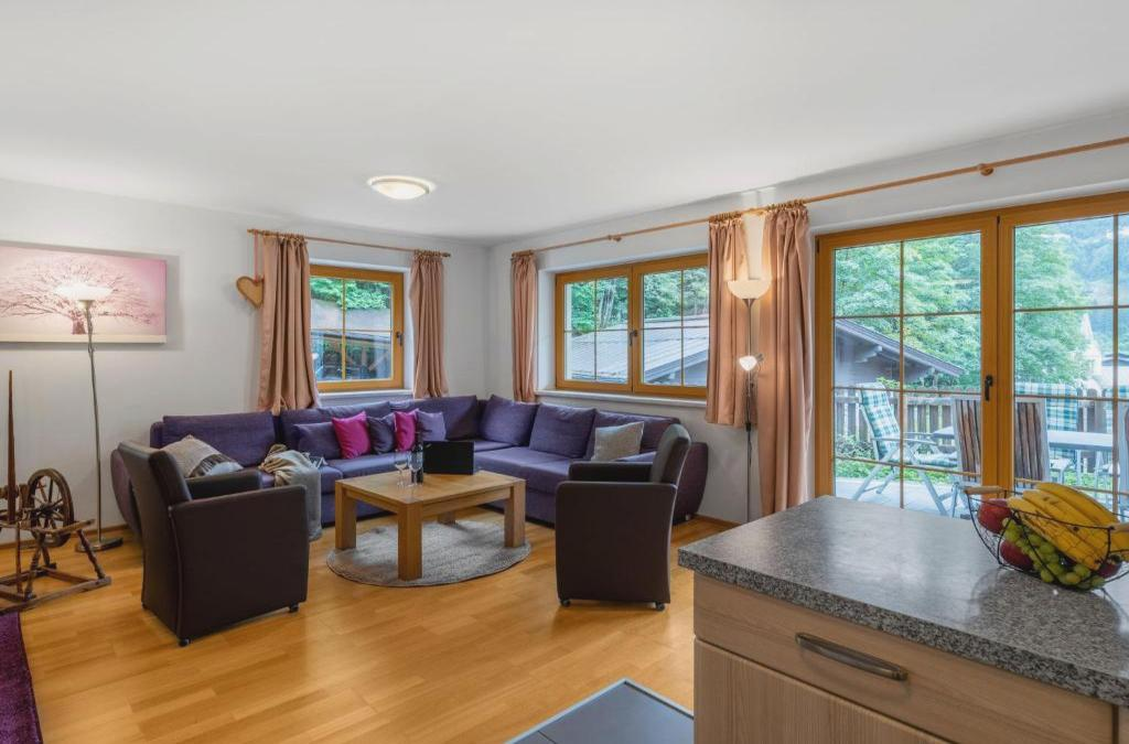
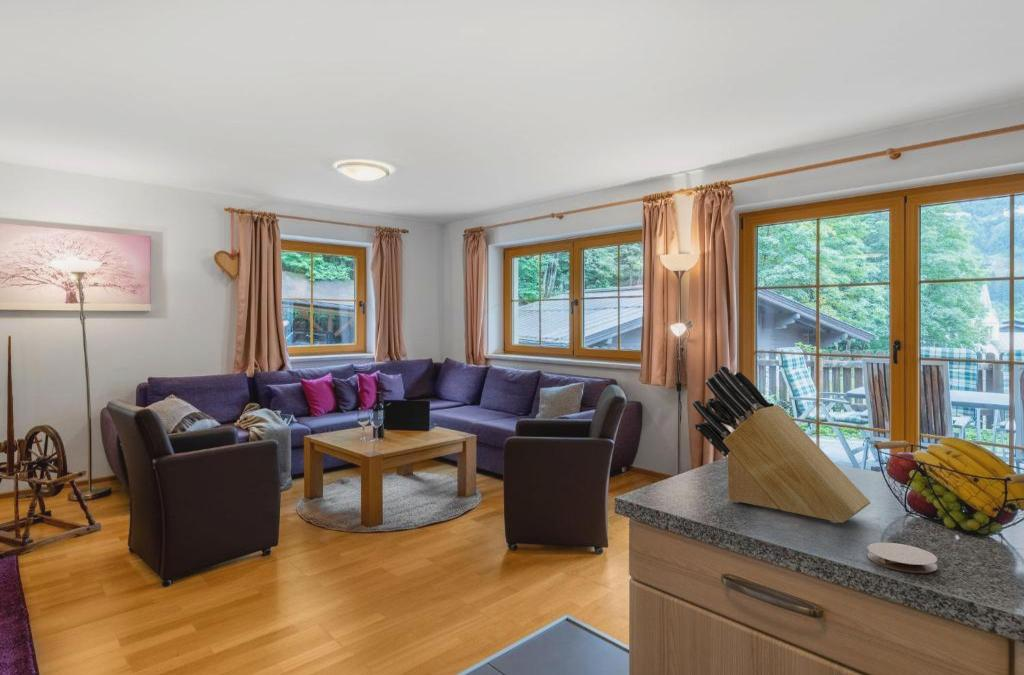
+ knife block [692,364,871,524]
+ coaster [867,541,938,574]
